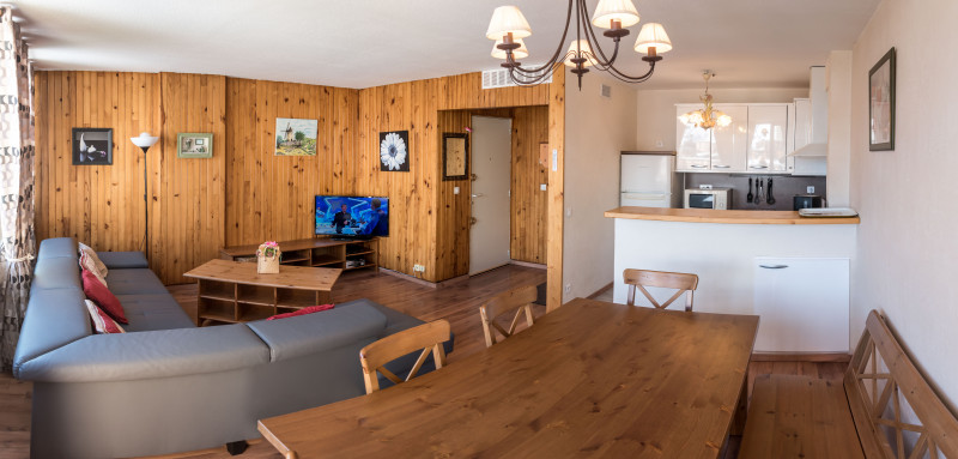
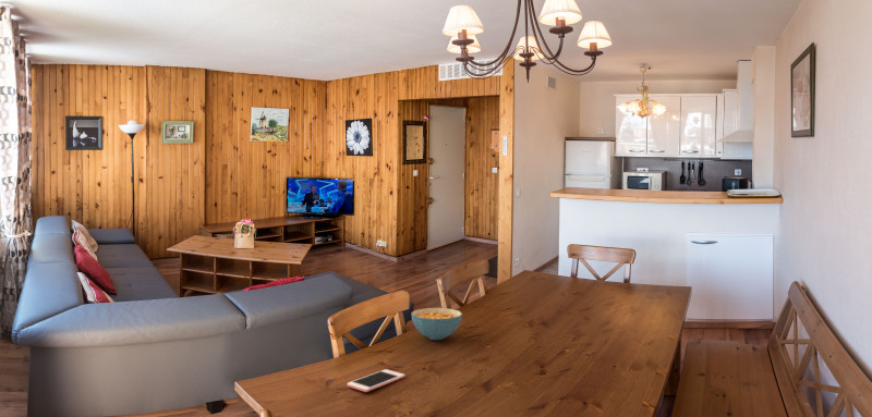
+ cell phone [347,368,405,393]
+ cereal bowl [410,307,463,341]
